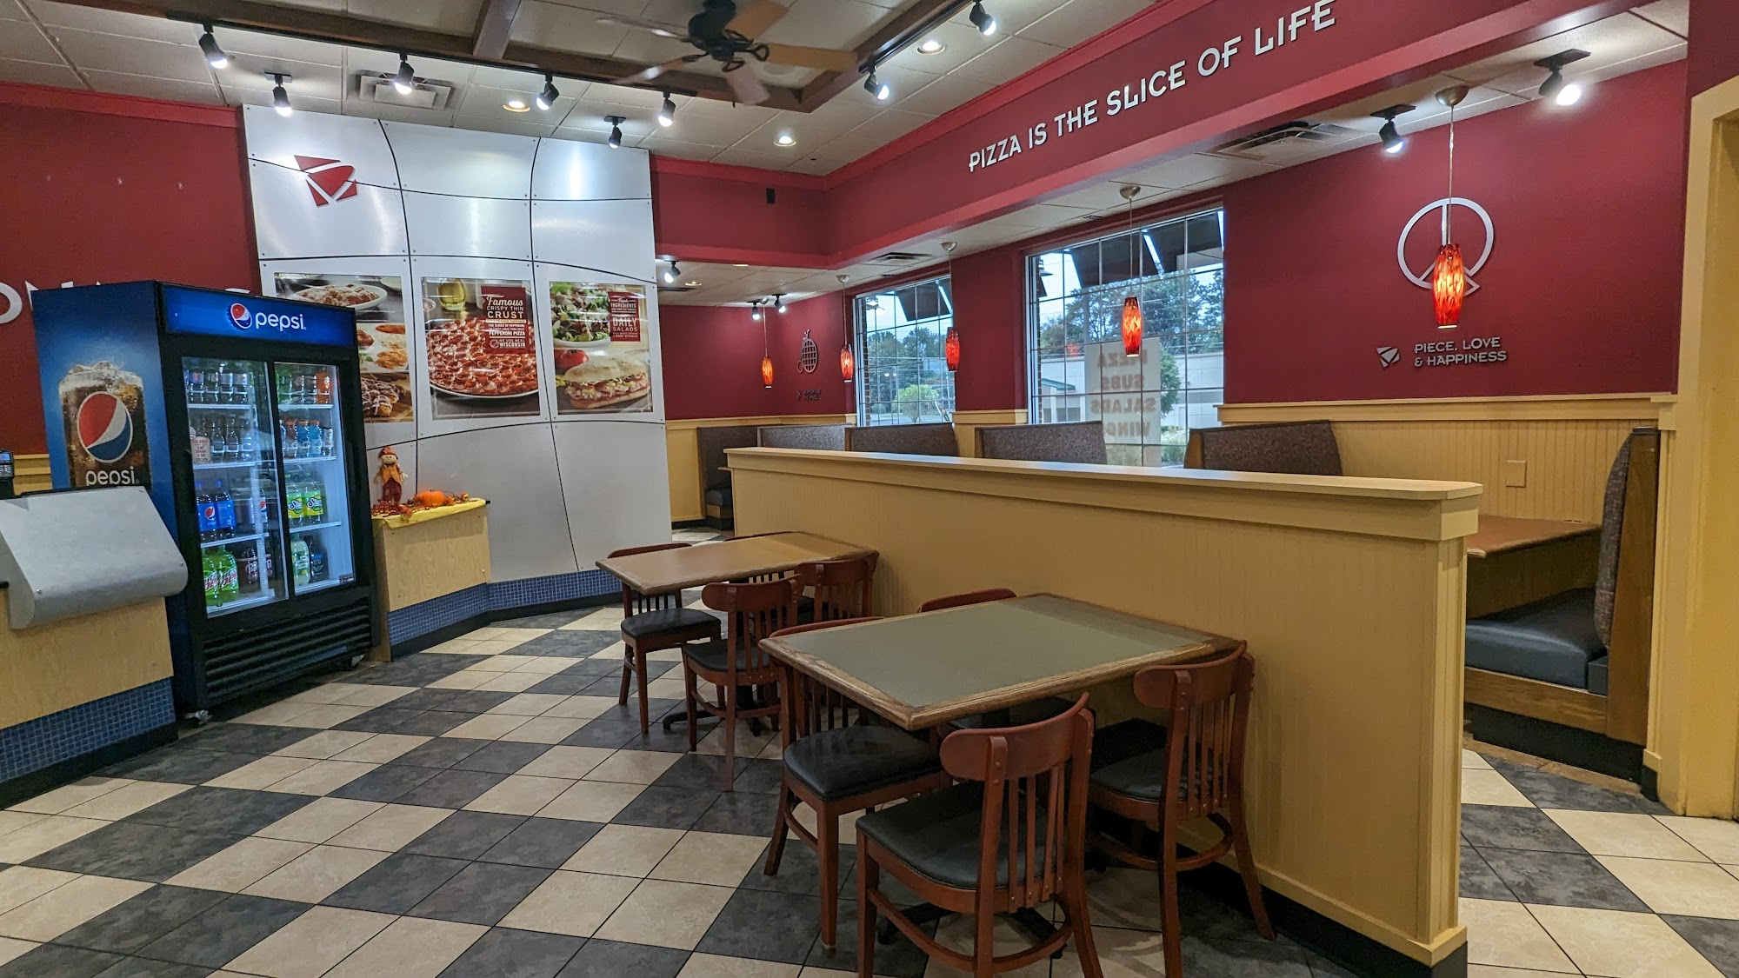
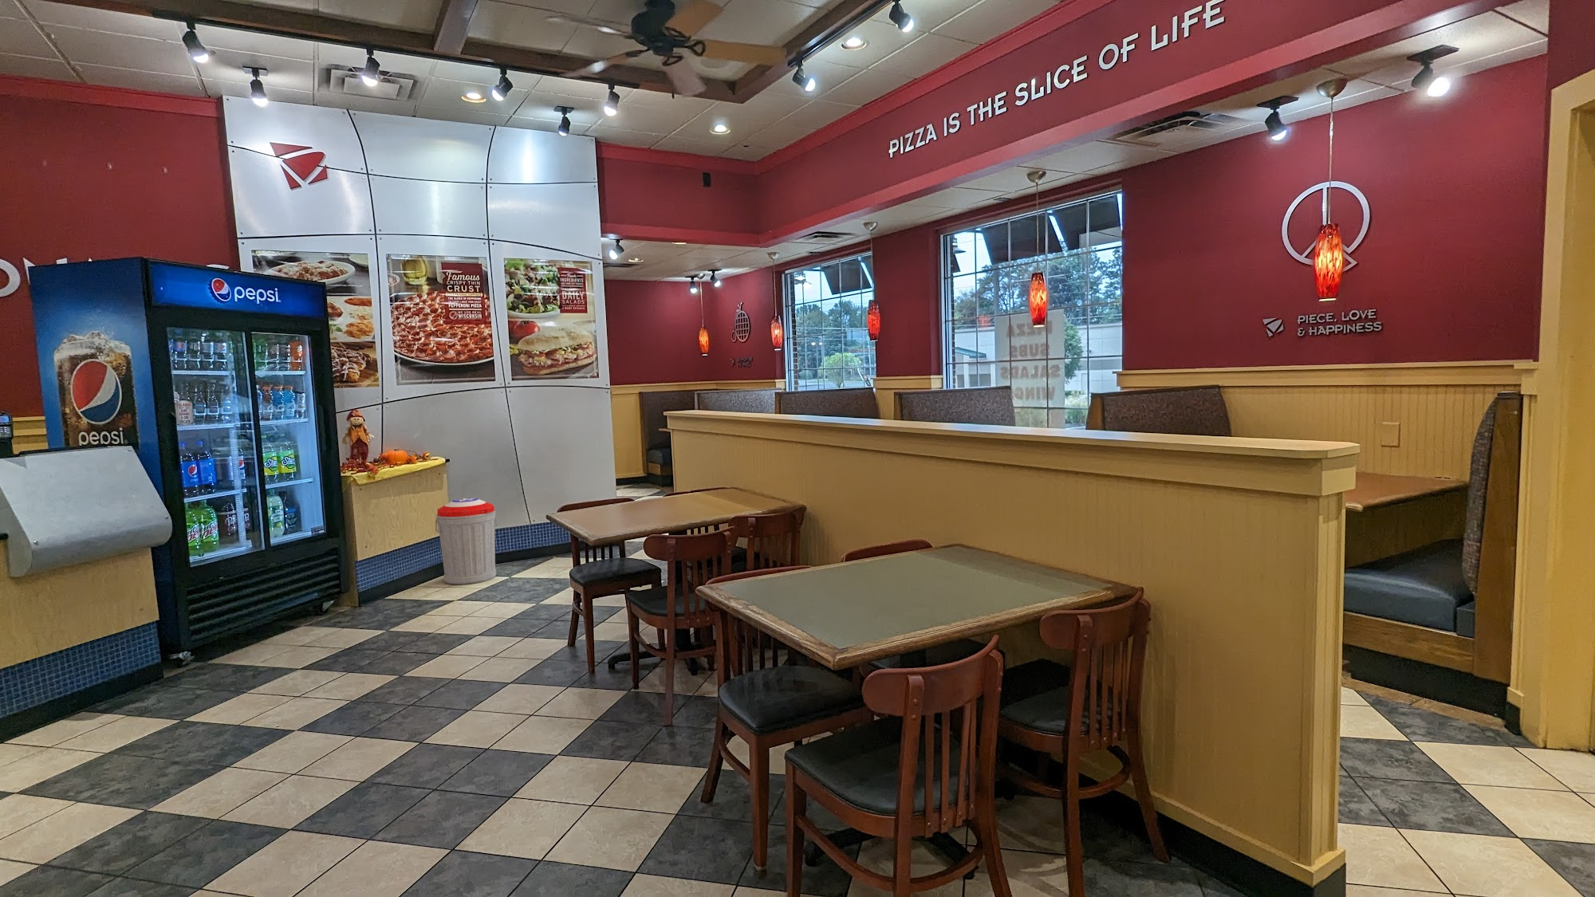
+ trash can [435,497,498,585]
